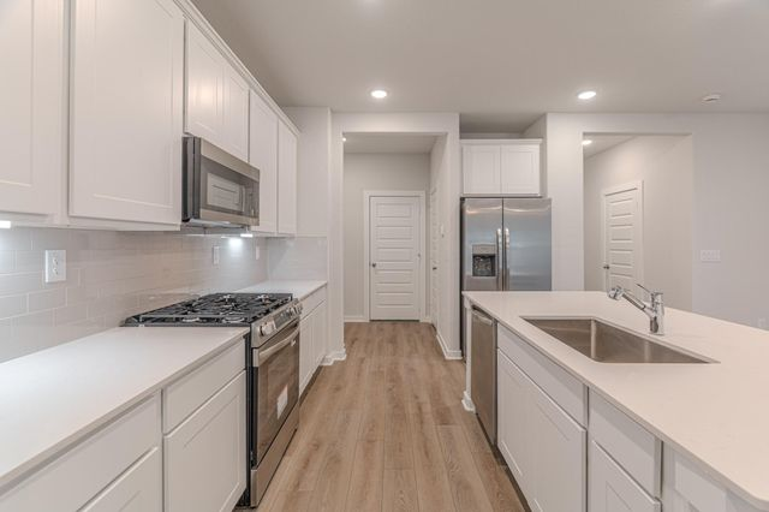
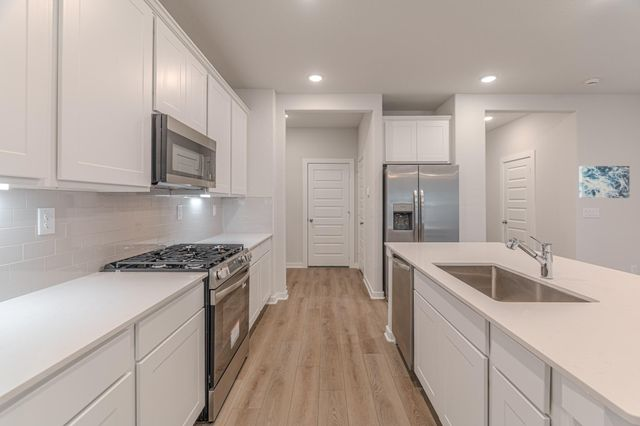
+ wall art [578,165,631,199]
